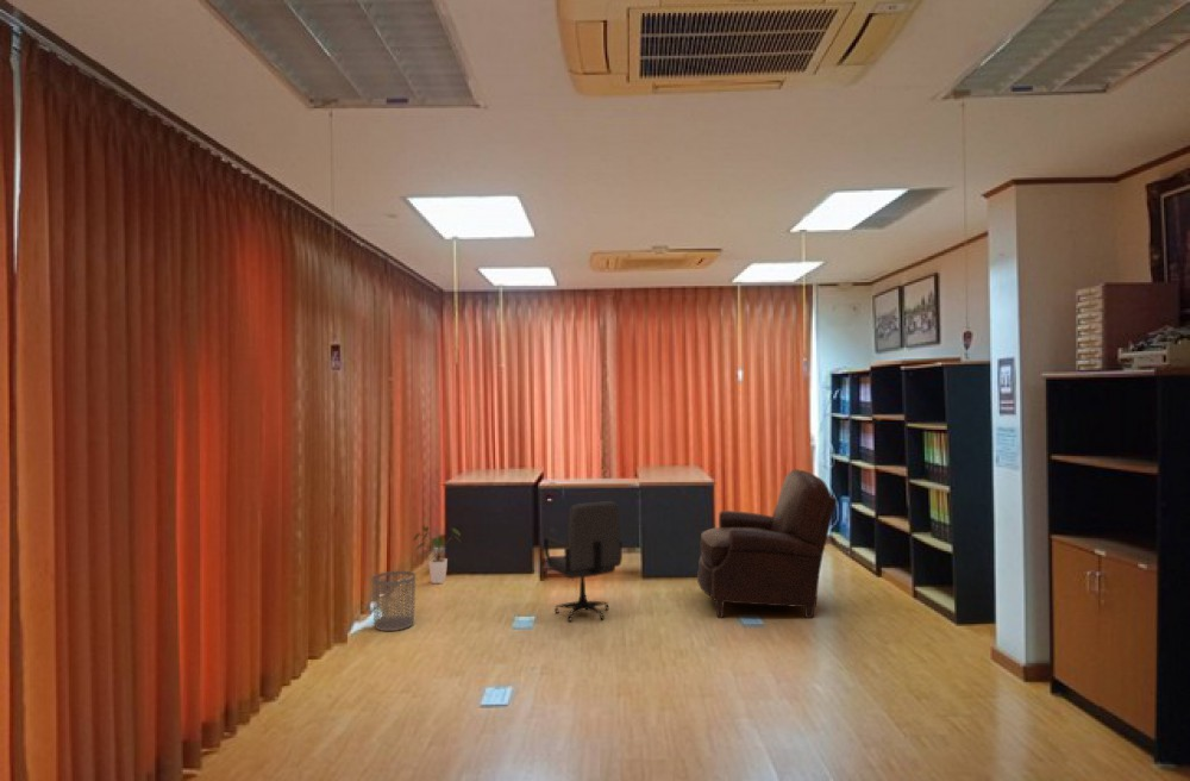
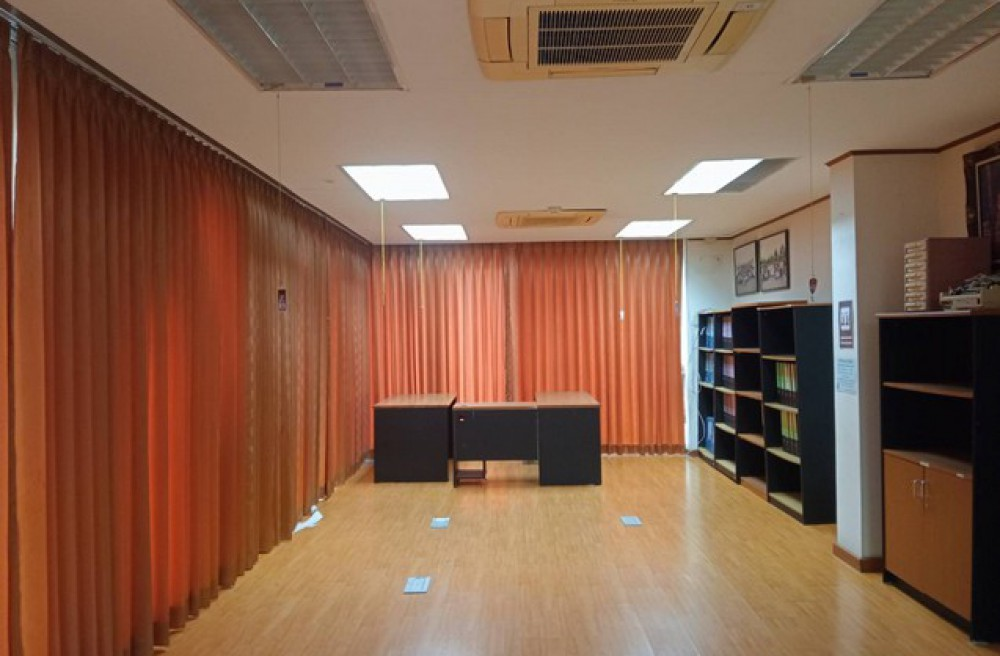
- waste bin [370,570,416,632]
- chair [696,468,838,619]
- house plant [412,524,462,585]
- office chair [543,500,624,623]
